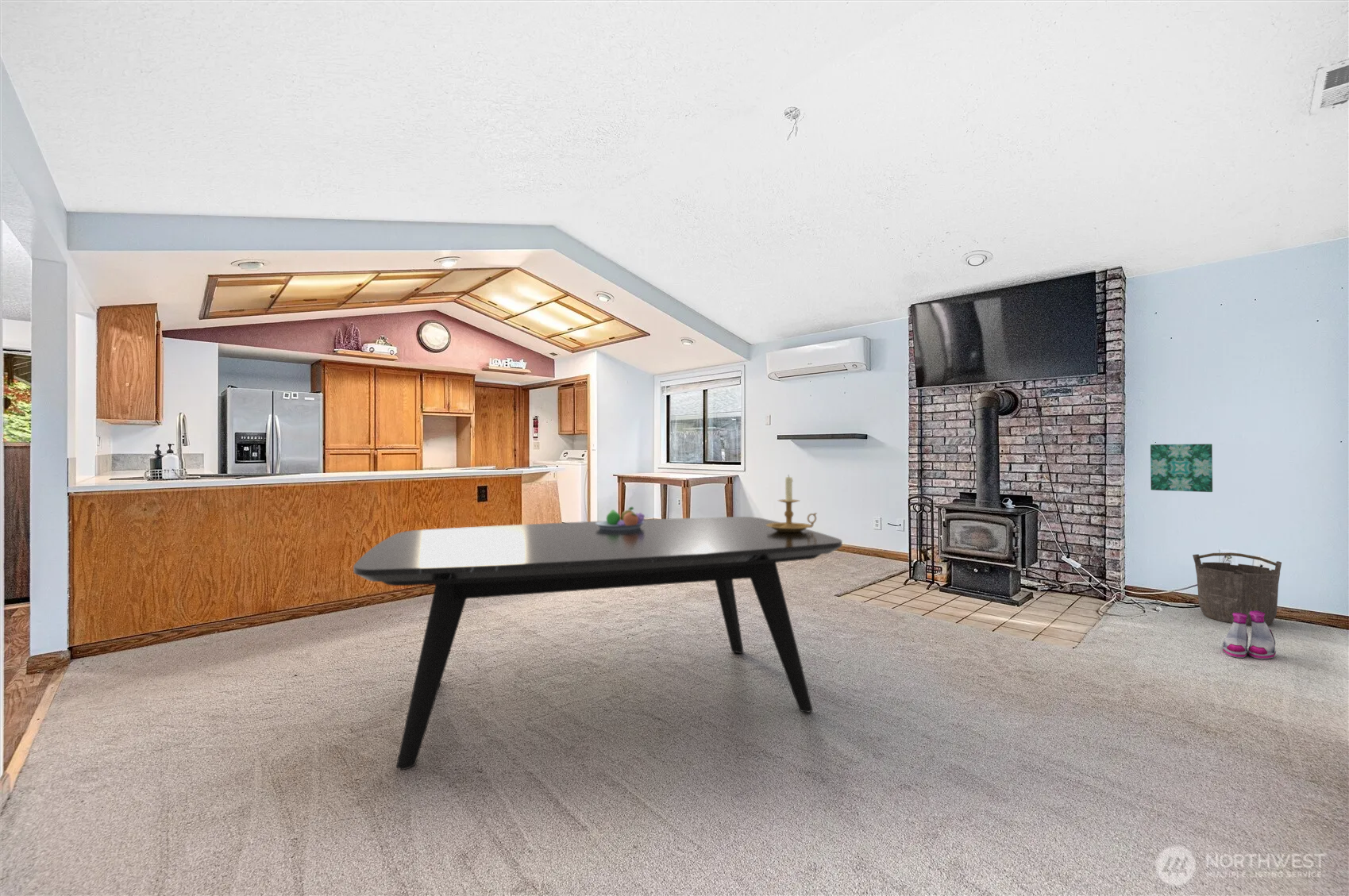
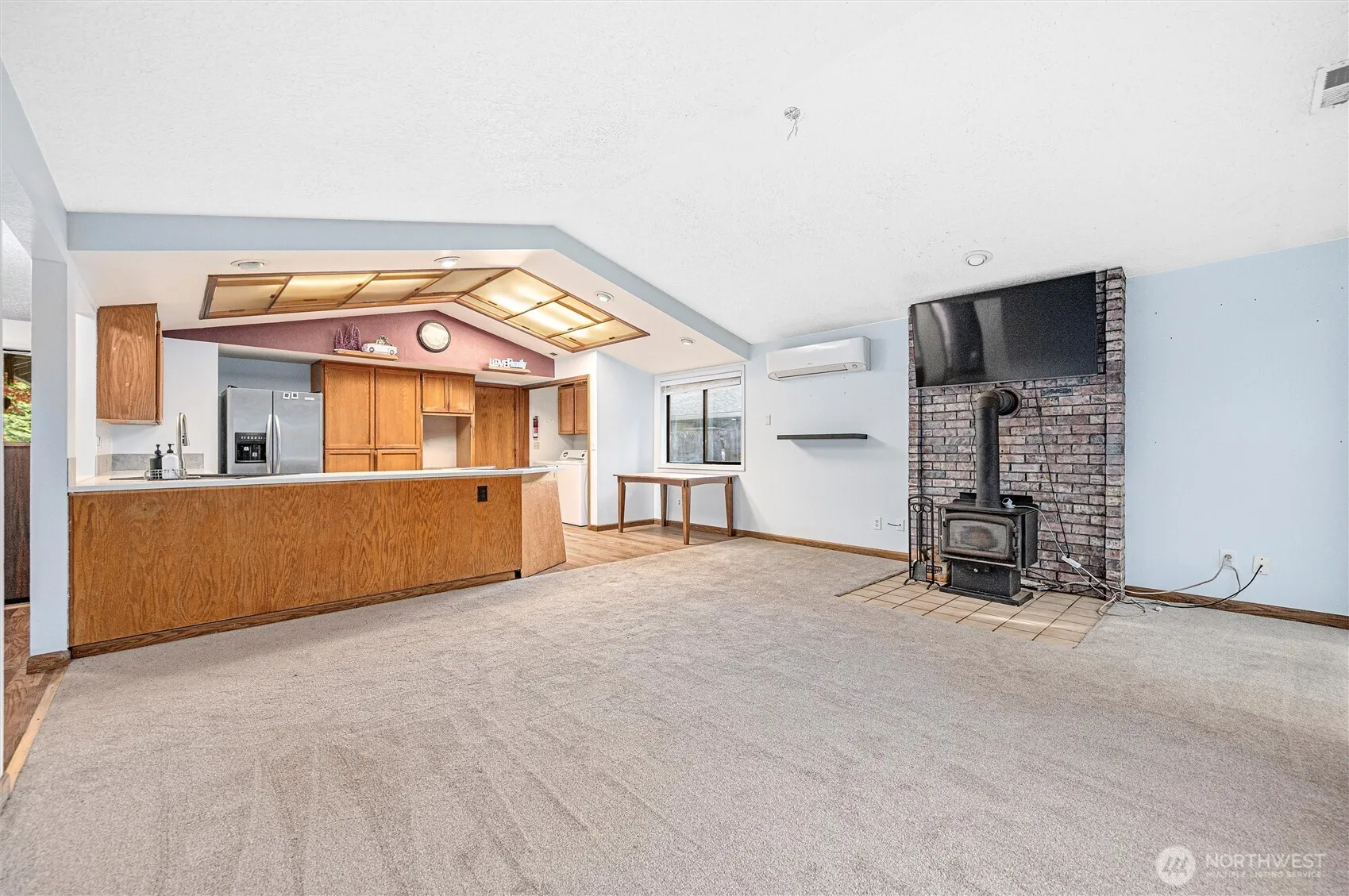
- dining table [353,516,843,771]
- bucket [1192,552,1282,626]
- wall art [1150,443,1213,493]
- fruit bowl [595,506,646,530]
- boots [1221,610,1277,660]
- candle holder [767,474,818,533]
